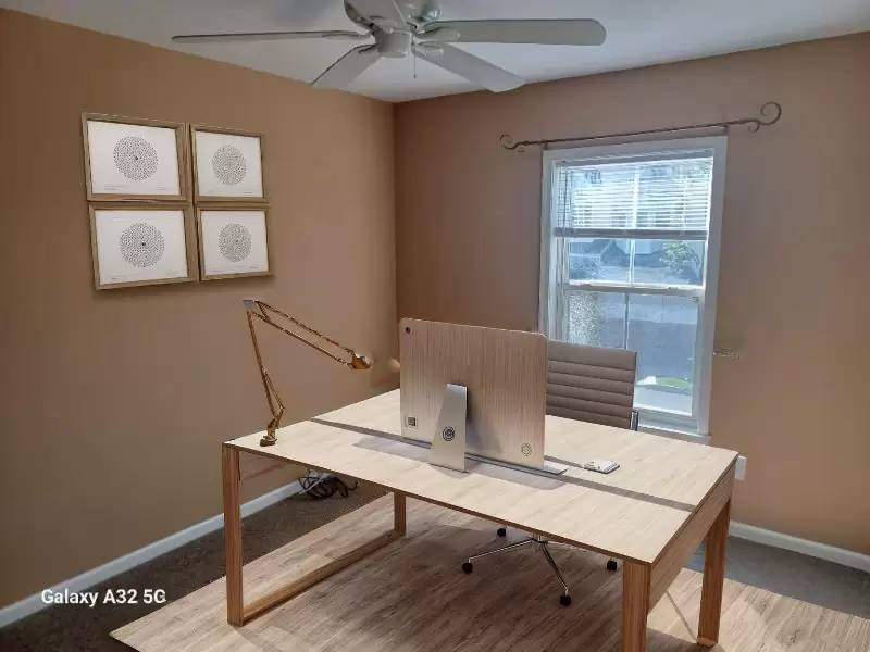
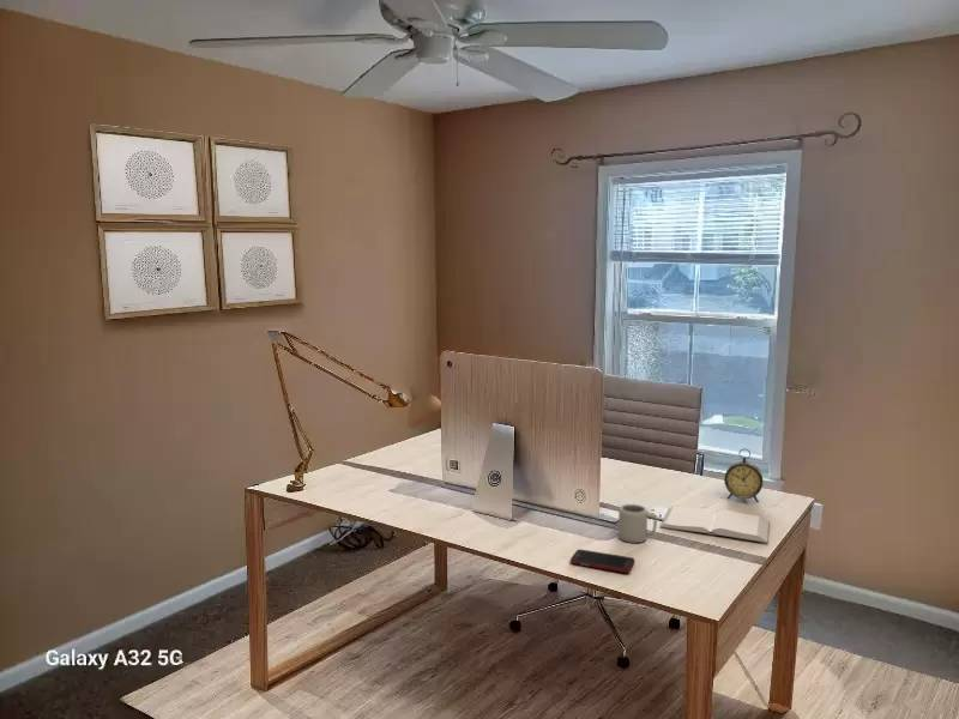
+ book [658,504,771,544]
+ cell phone [569,548,635,574]
+ cup [617,503,658,544]
+ alarm clock [723,448,764,503]
